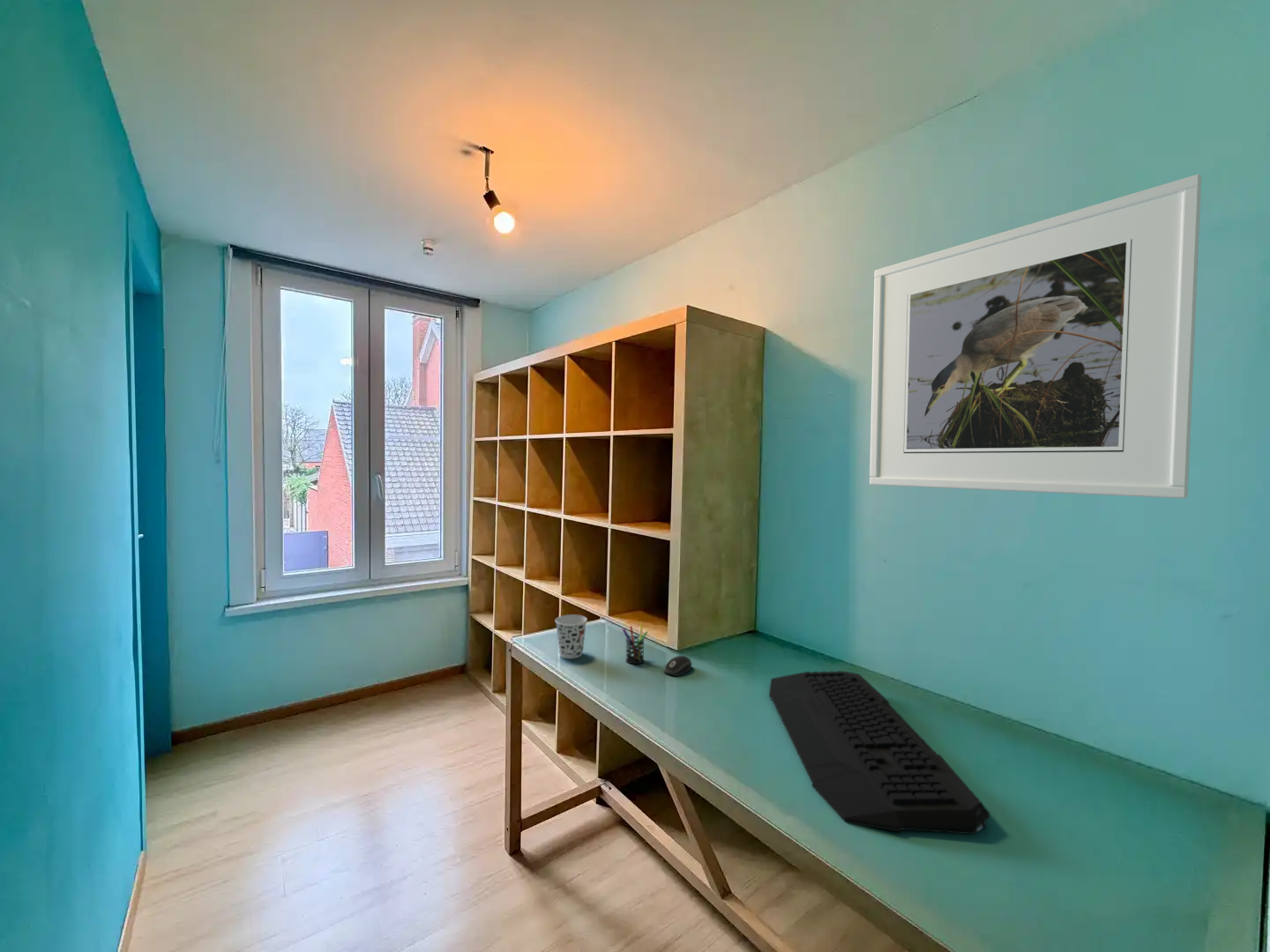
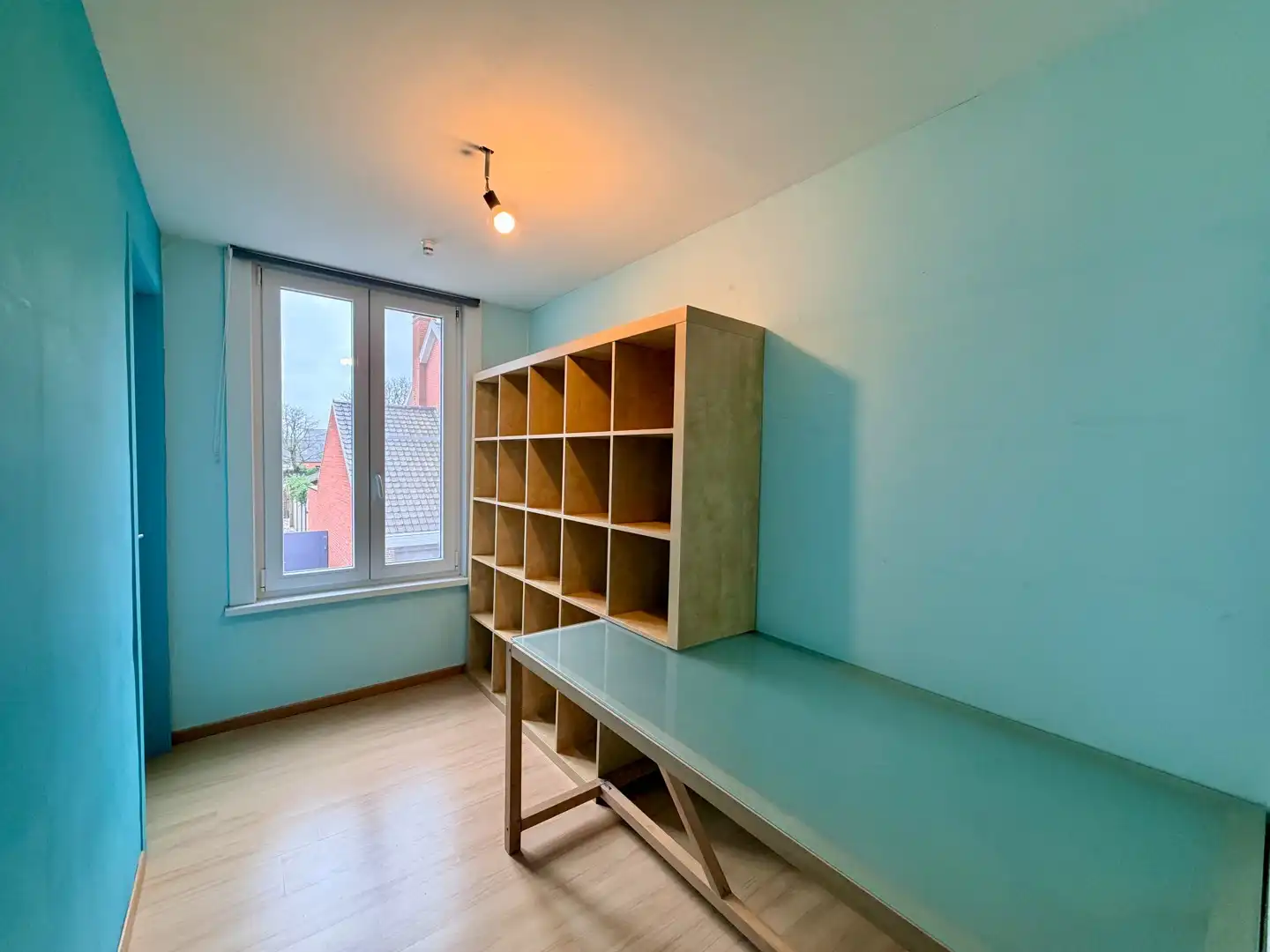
- keyboard [768,670,990,835]
- cup [555,614,588,659]
- computer mouse [663,655,692,677]
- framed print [869,174,1202,499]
- pen holder [622,623,649,665]
